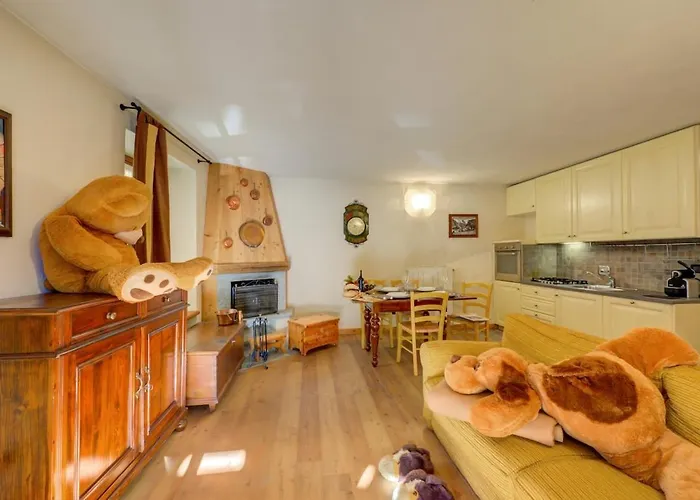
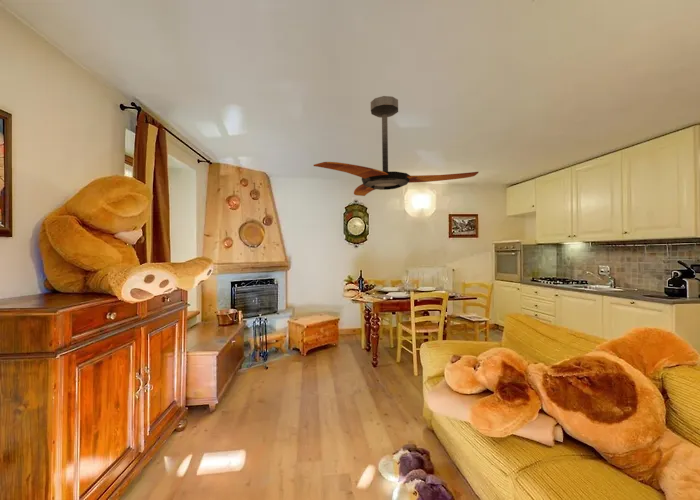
+ ceiling fan [313,95,480,197]
